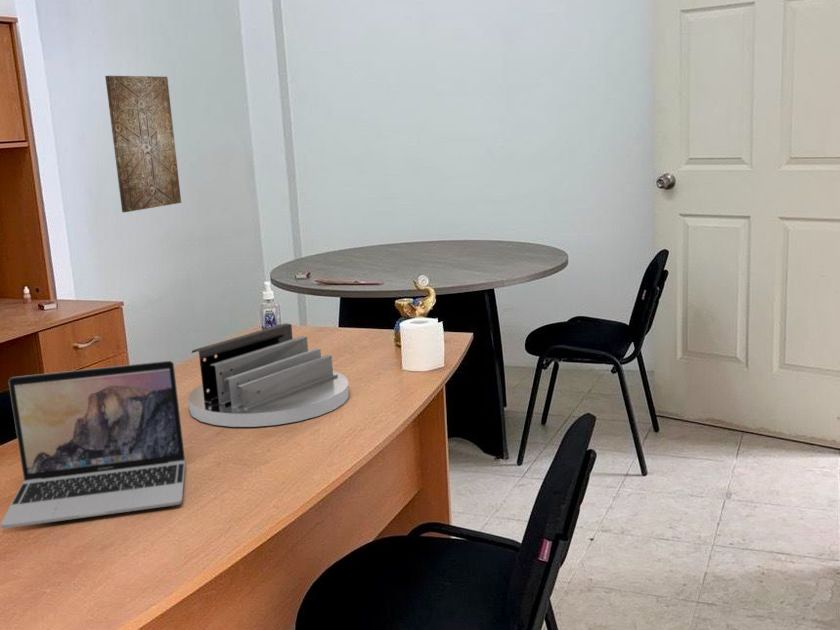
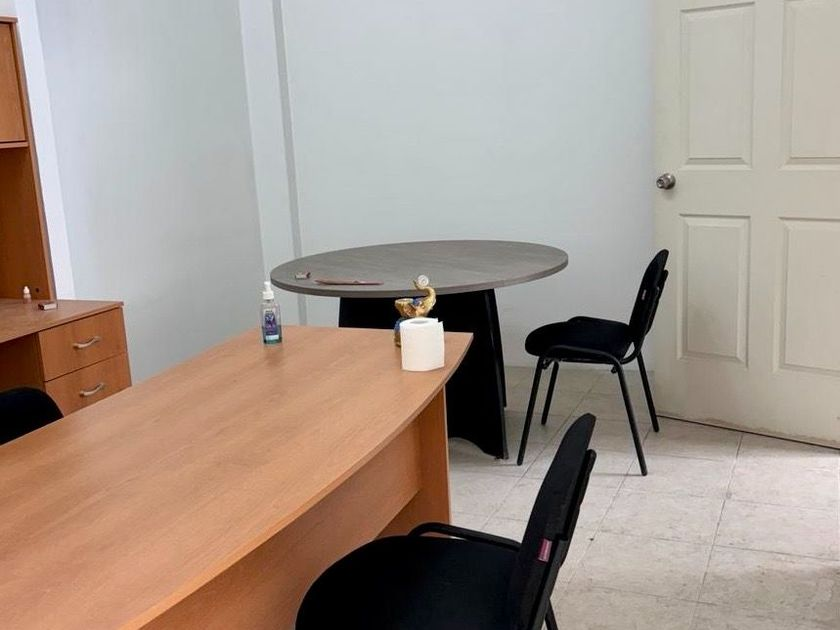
- laptop [0,360,186,529]
- wall art [104,75,182,213]
- desk organizer [187,322,350,428]
